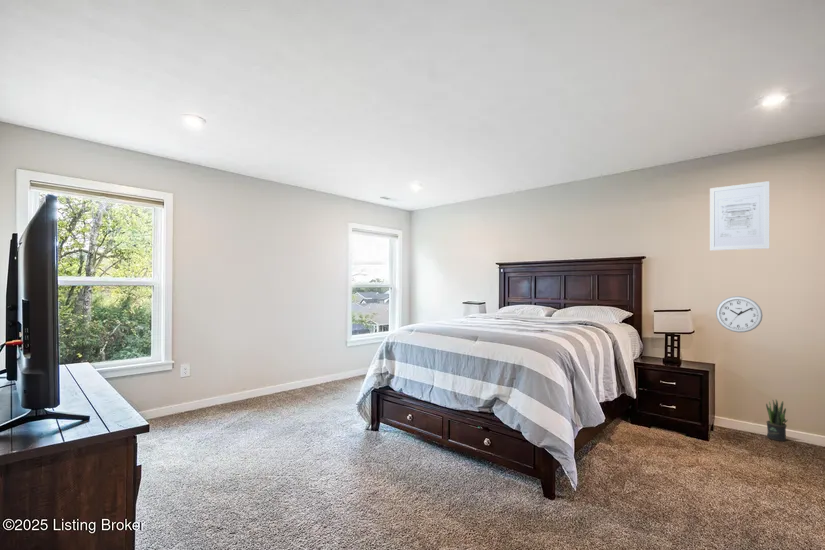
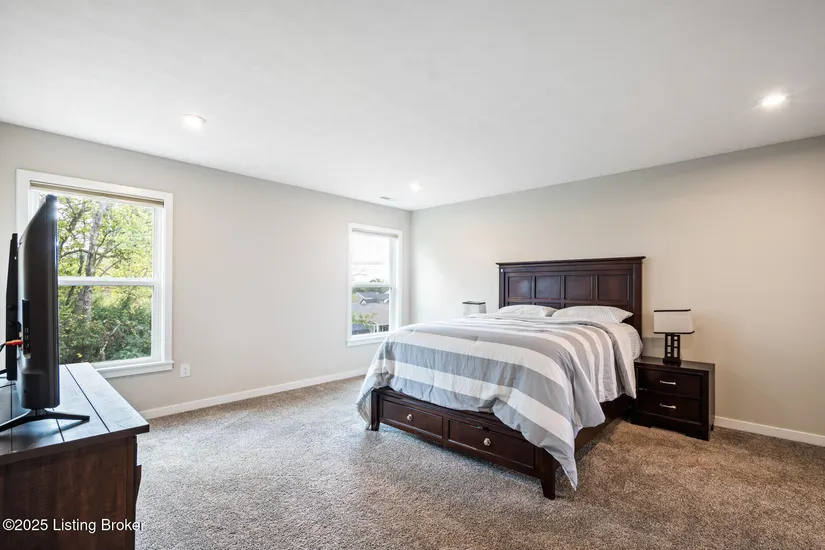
- wall art [709,180,770,251]
- potted plant [765,399,789,442]
- wall clock [715,295,764,333]
